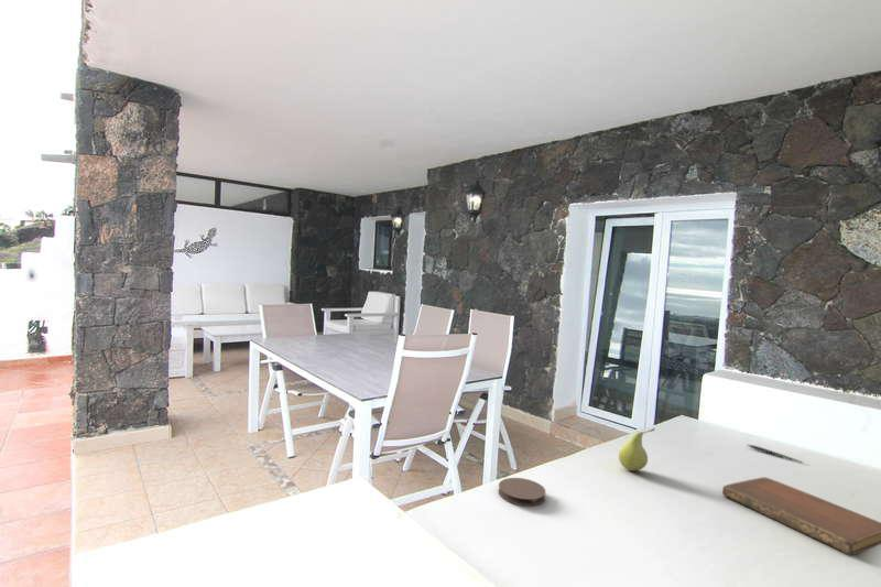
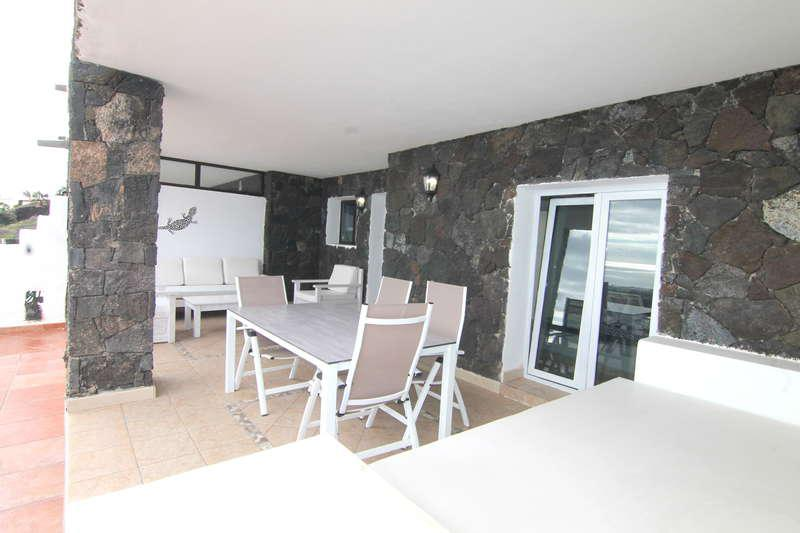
- coaster [497,477,546,507]
- pen [746,444,804,464]
- fruit [618,427,656,471]
- notebook [721,476,881,556]
